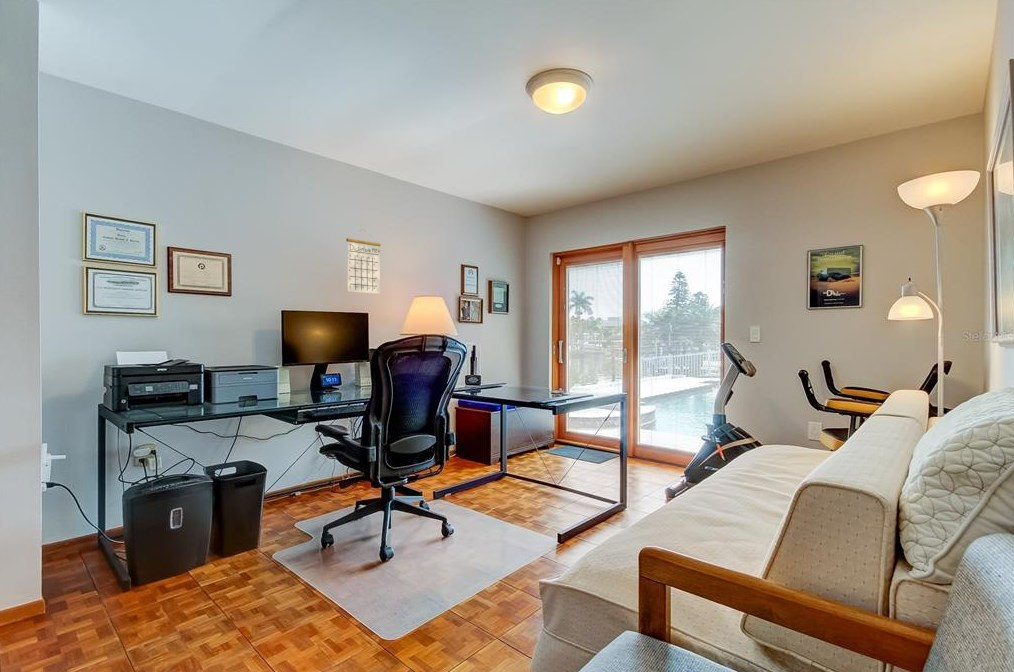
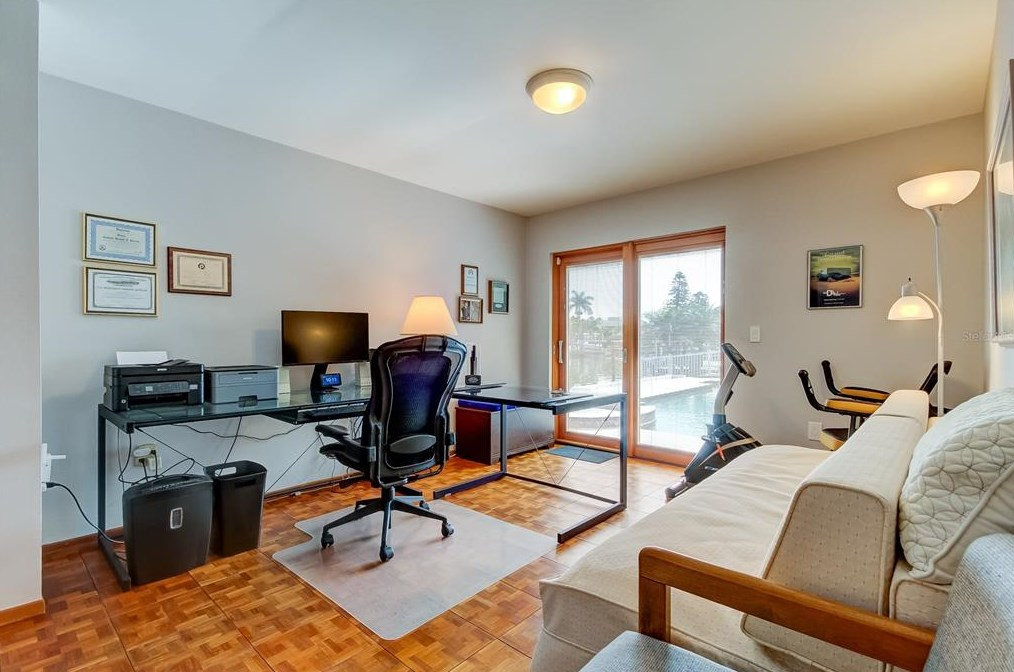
- calendar [345,228,382,295]
